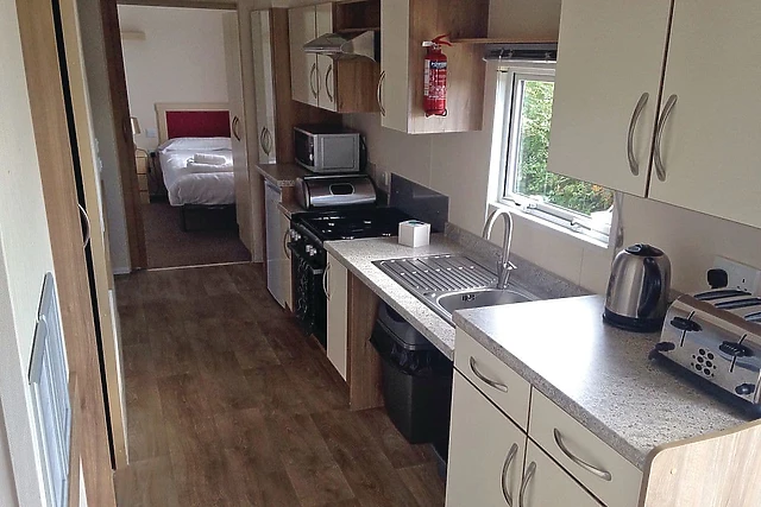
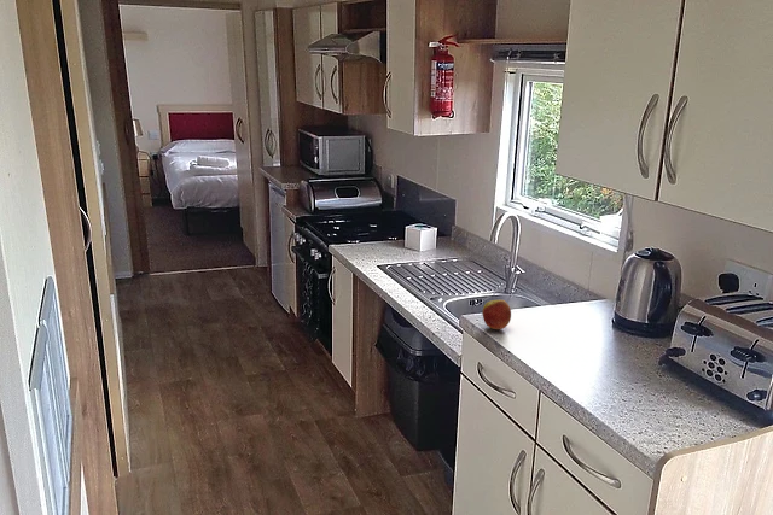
+ apple [481,299,512,330]
